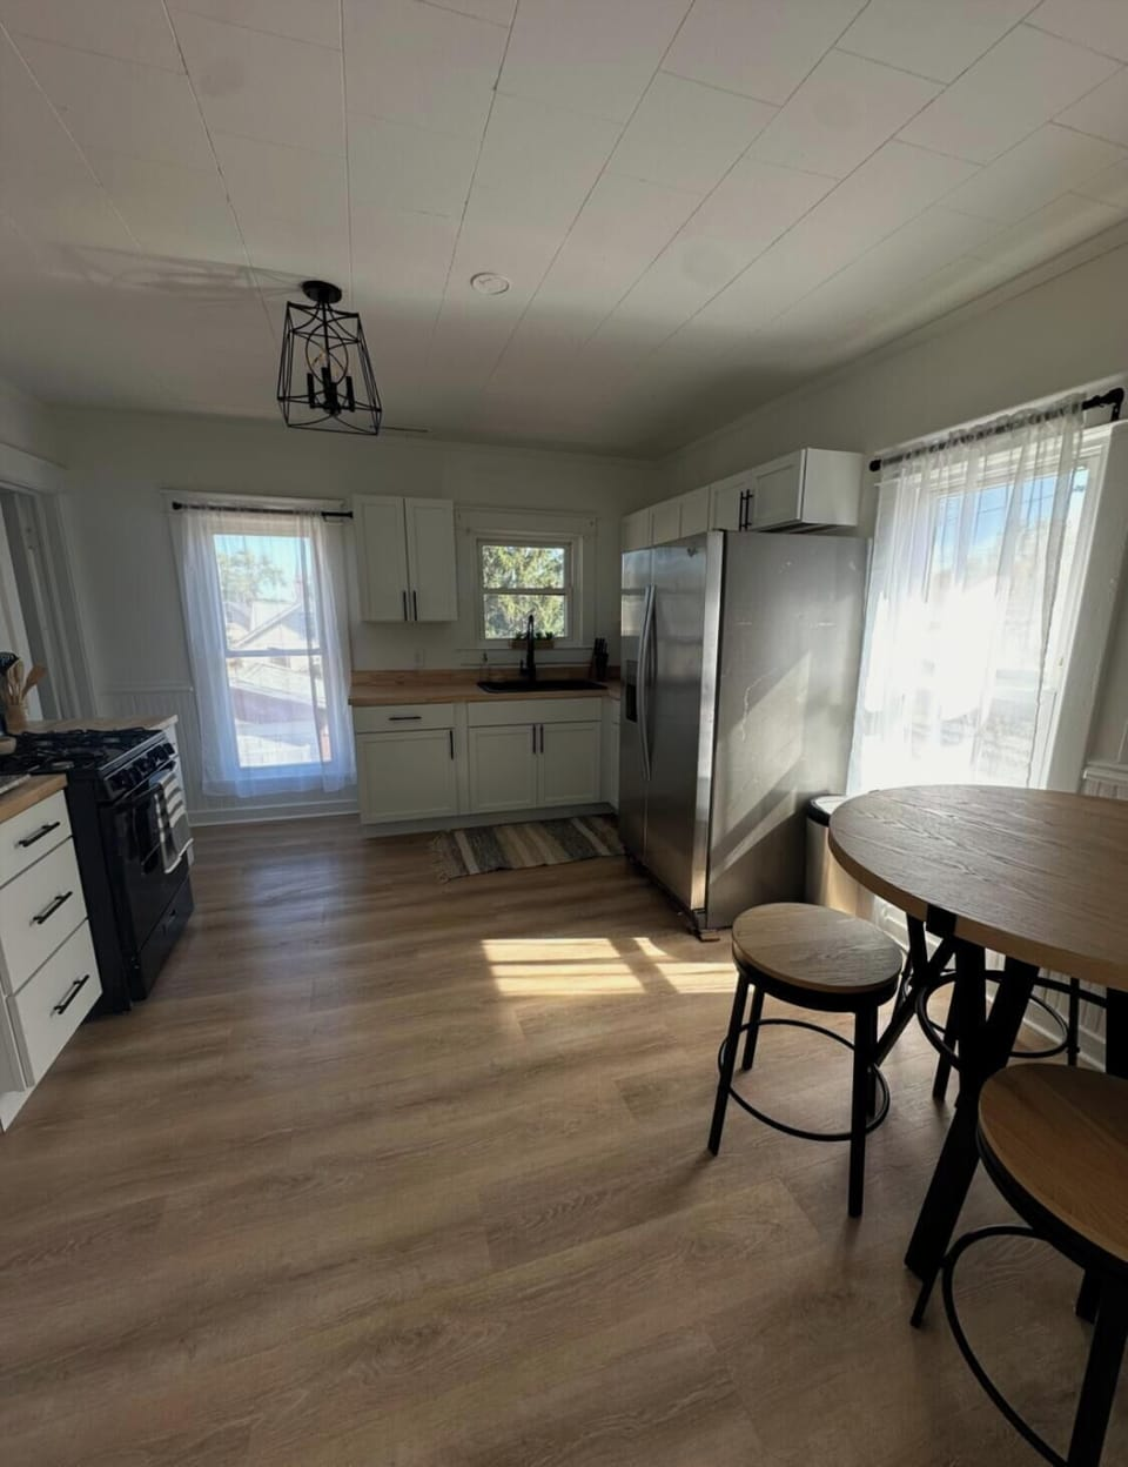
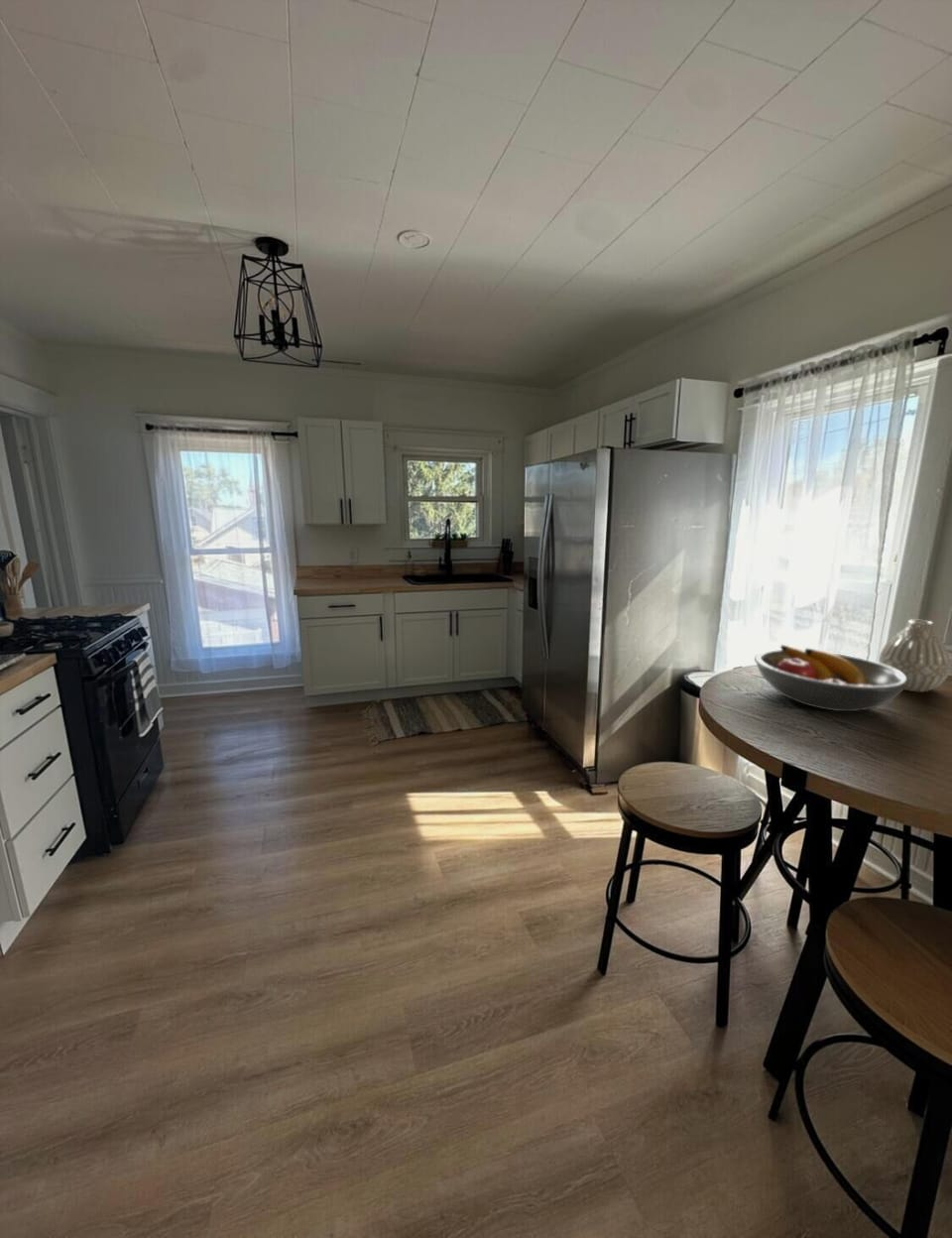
+ fruit bowl [754,644,910,712]
+ vase [878,618,952,692]
